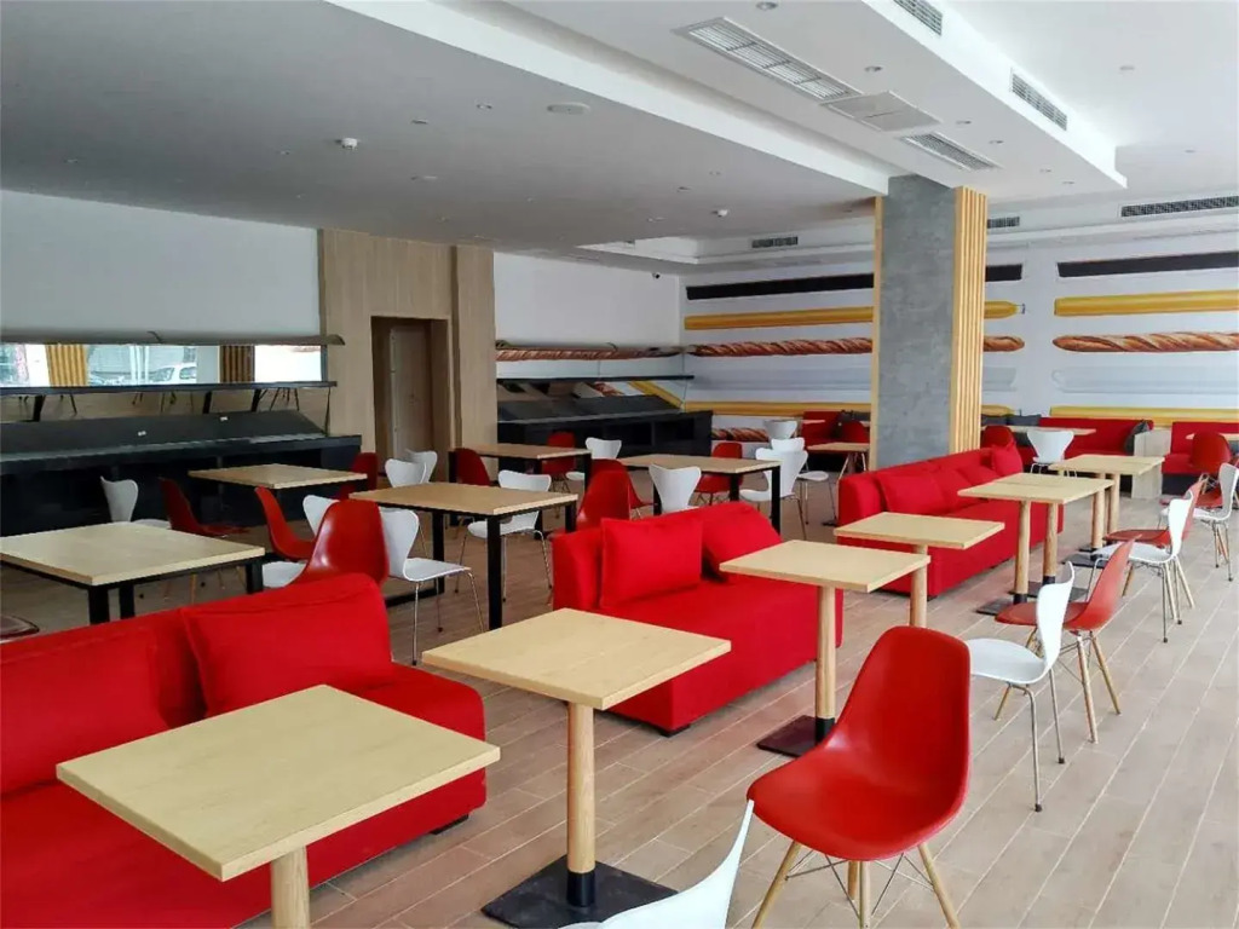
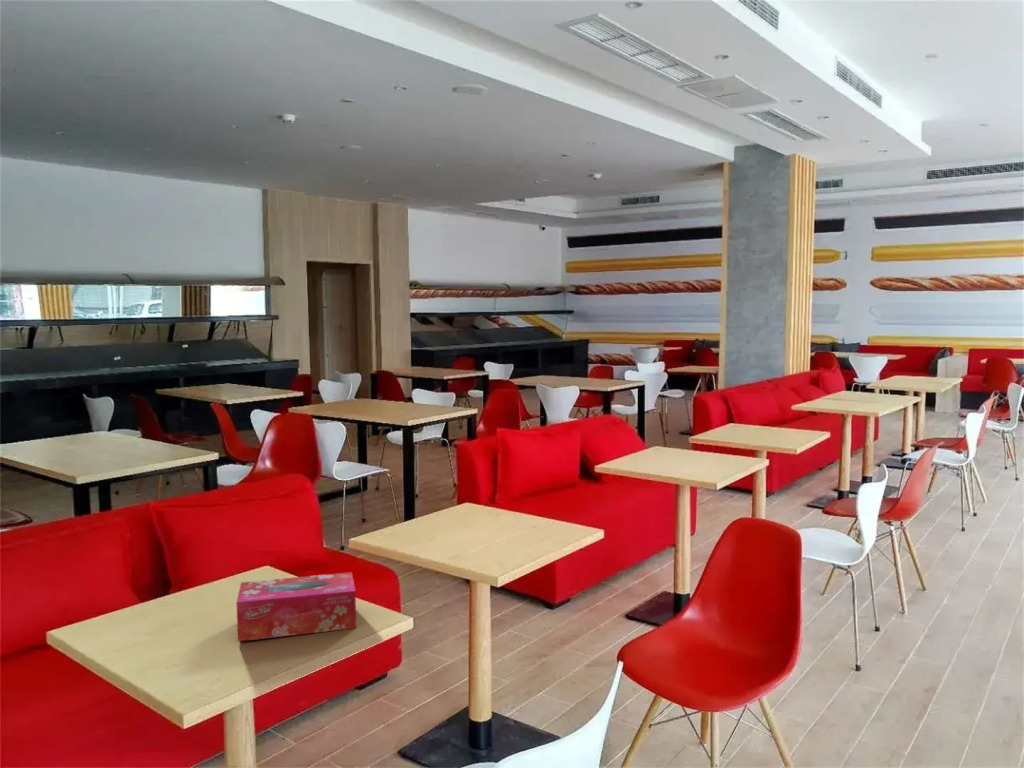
+ tissue box [235,571,357,642]
